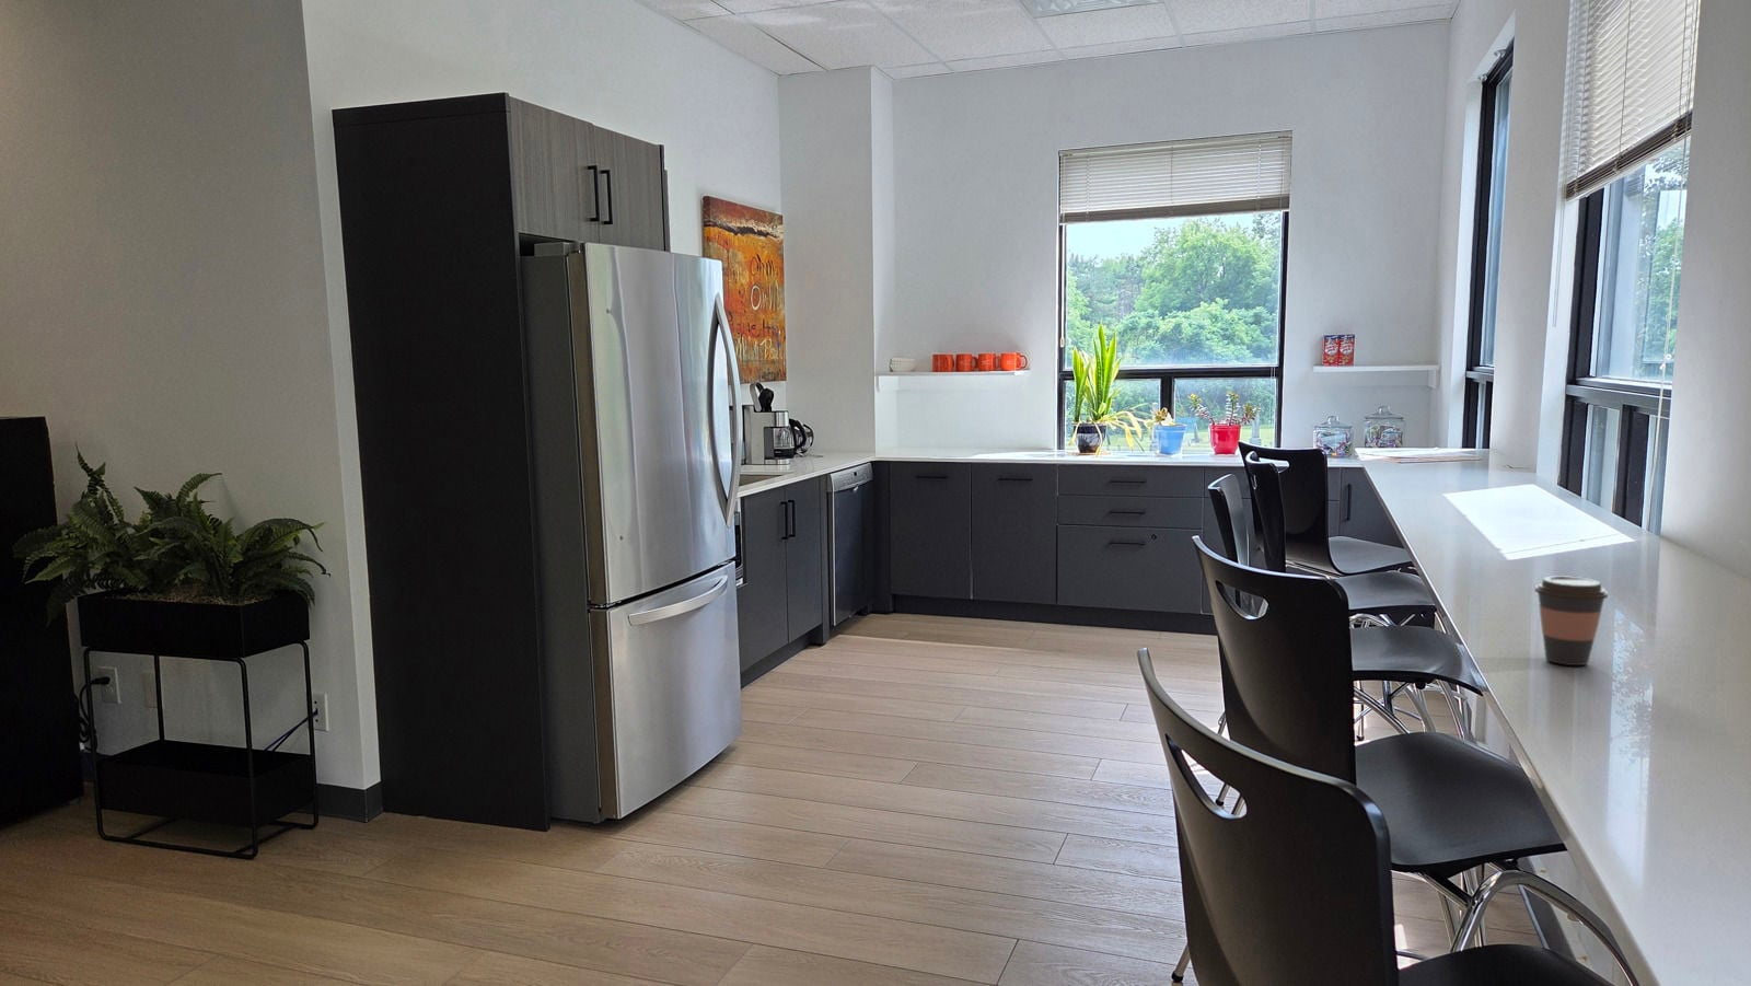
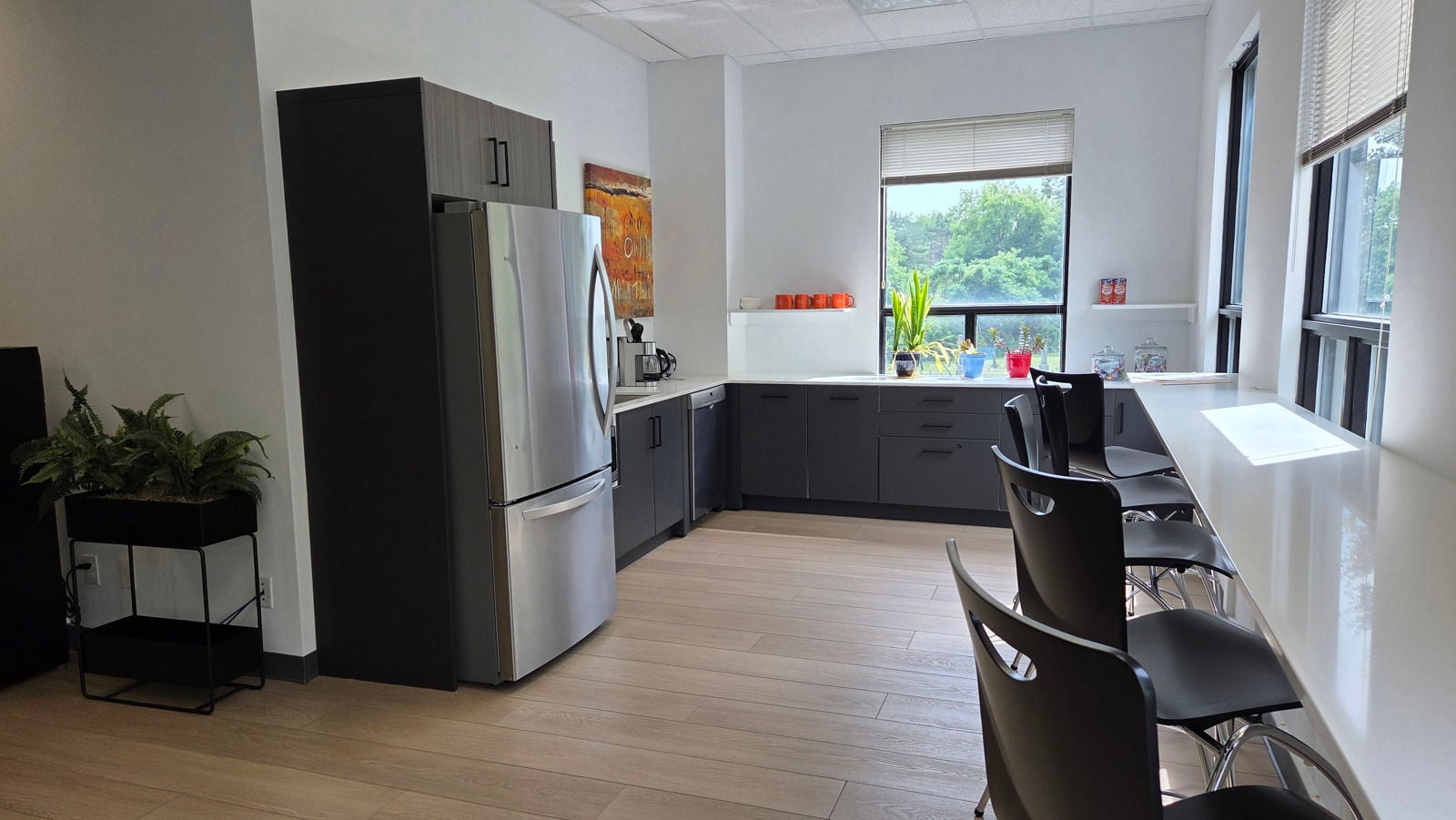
- coffee cup [1533,575,1610,666]
